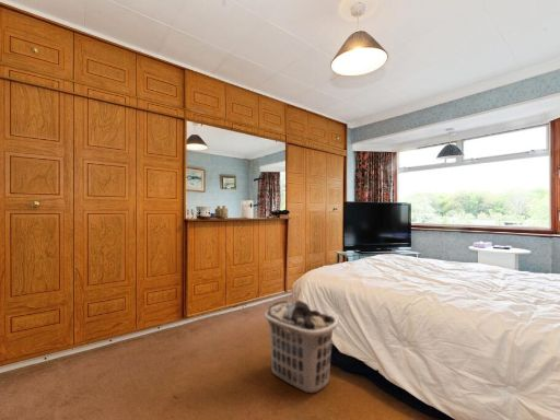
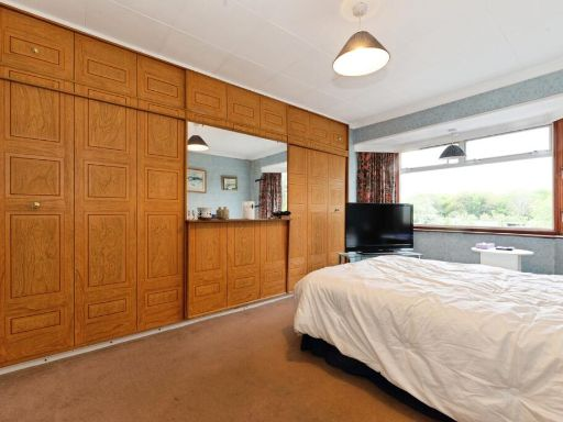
- clothes hamper [264,300,339,394]
